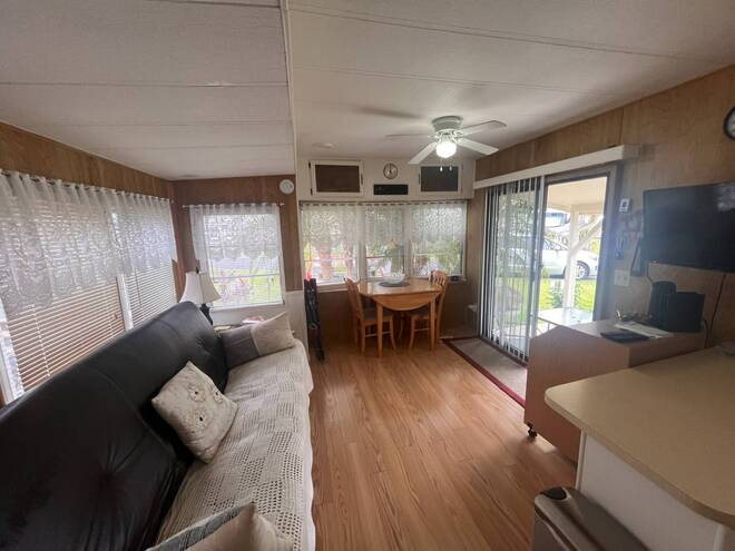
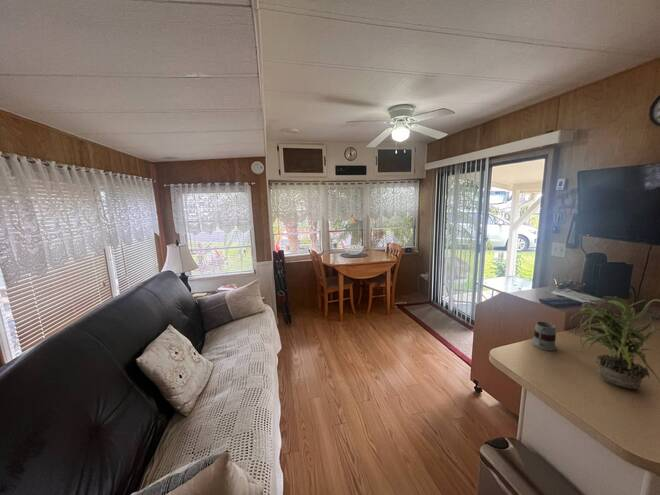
+ potted plant [569,295,660,390]
+ mug [530,320,557,351]
